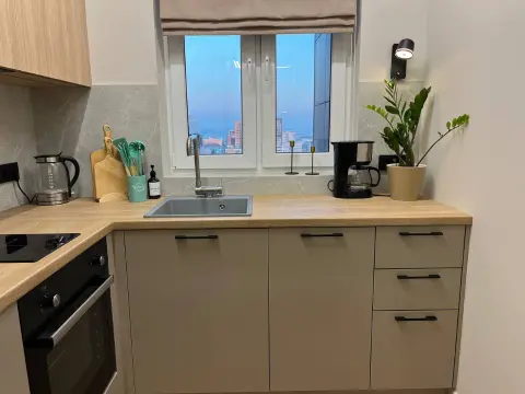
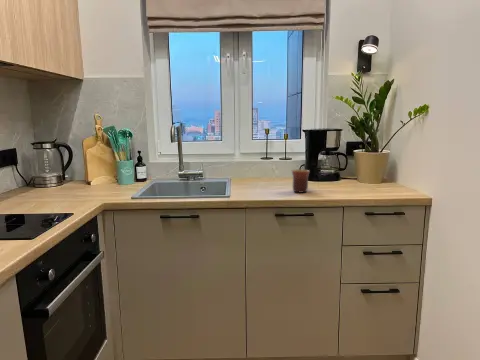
+ mug [291,168,311,194]
